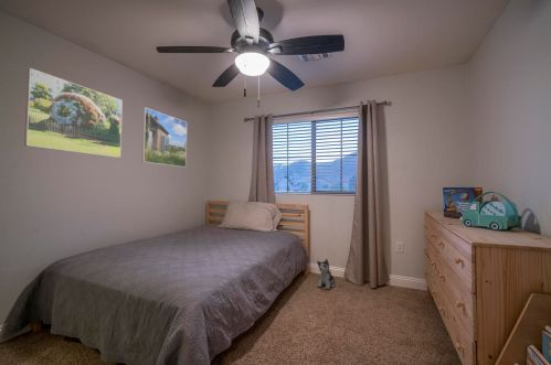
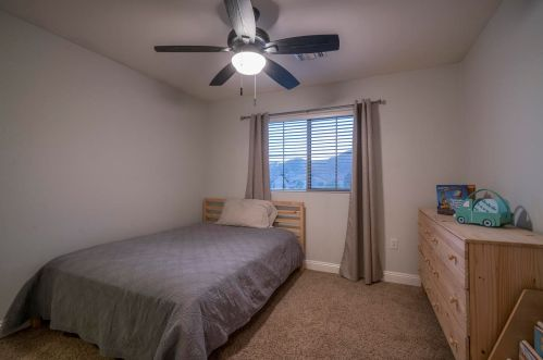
- plush toy [316,258,336,290]
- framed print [23,67,124,159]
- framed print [141,106,188,169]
